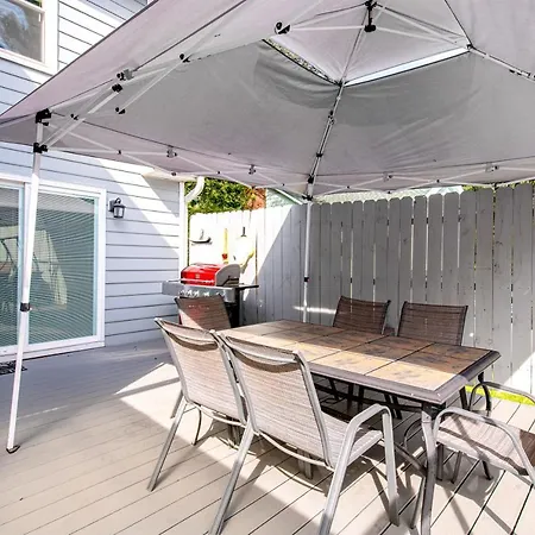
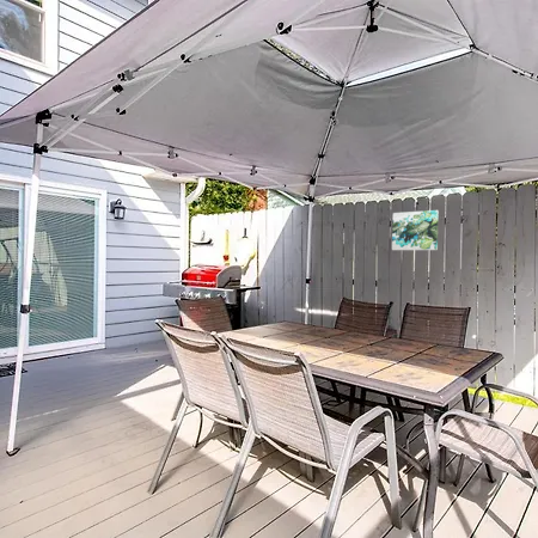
+ wall art [391,209,440,251]
